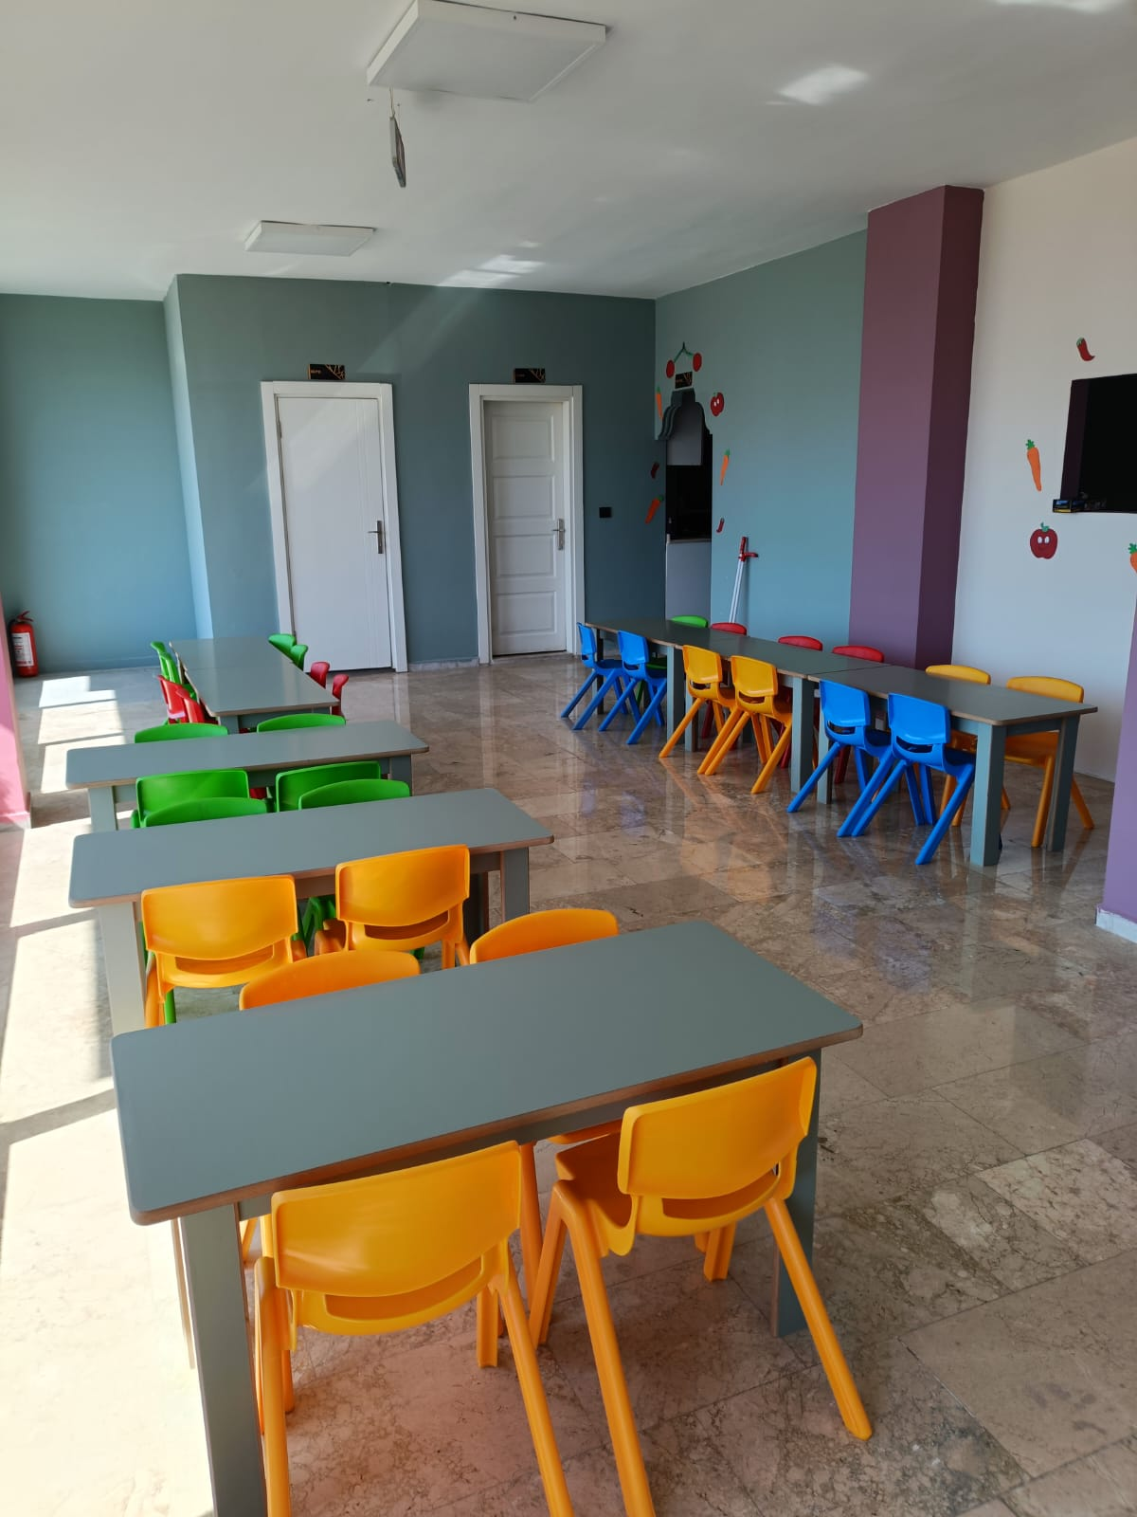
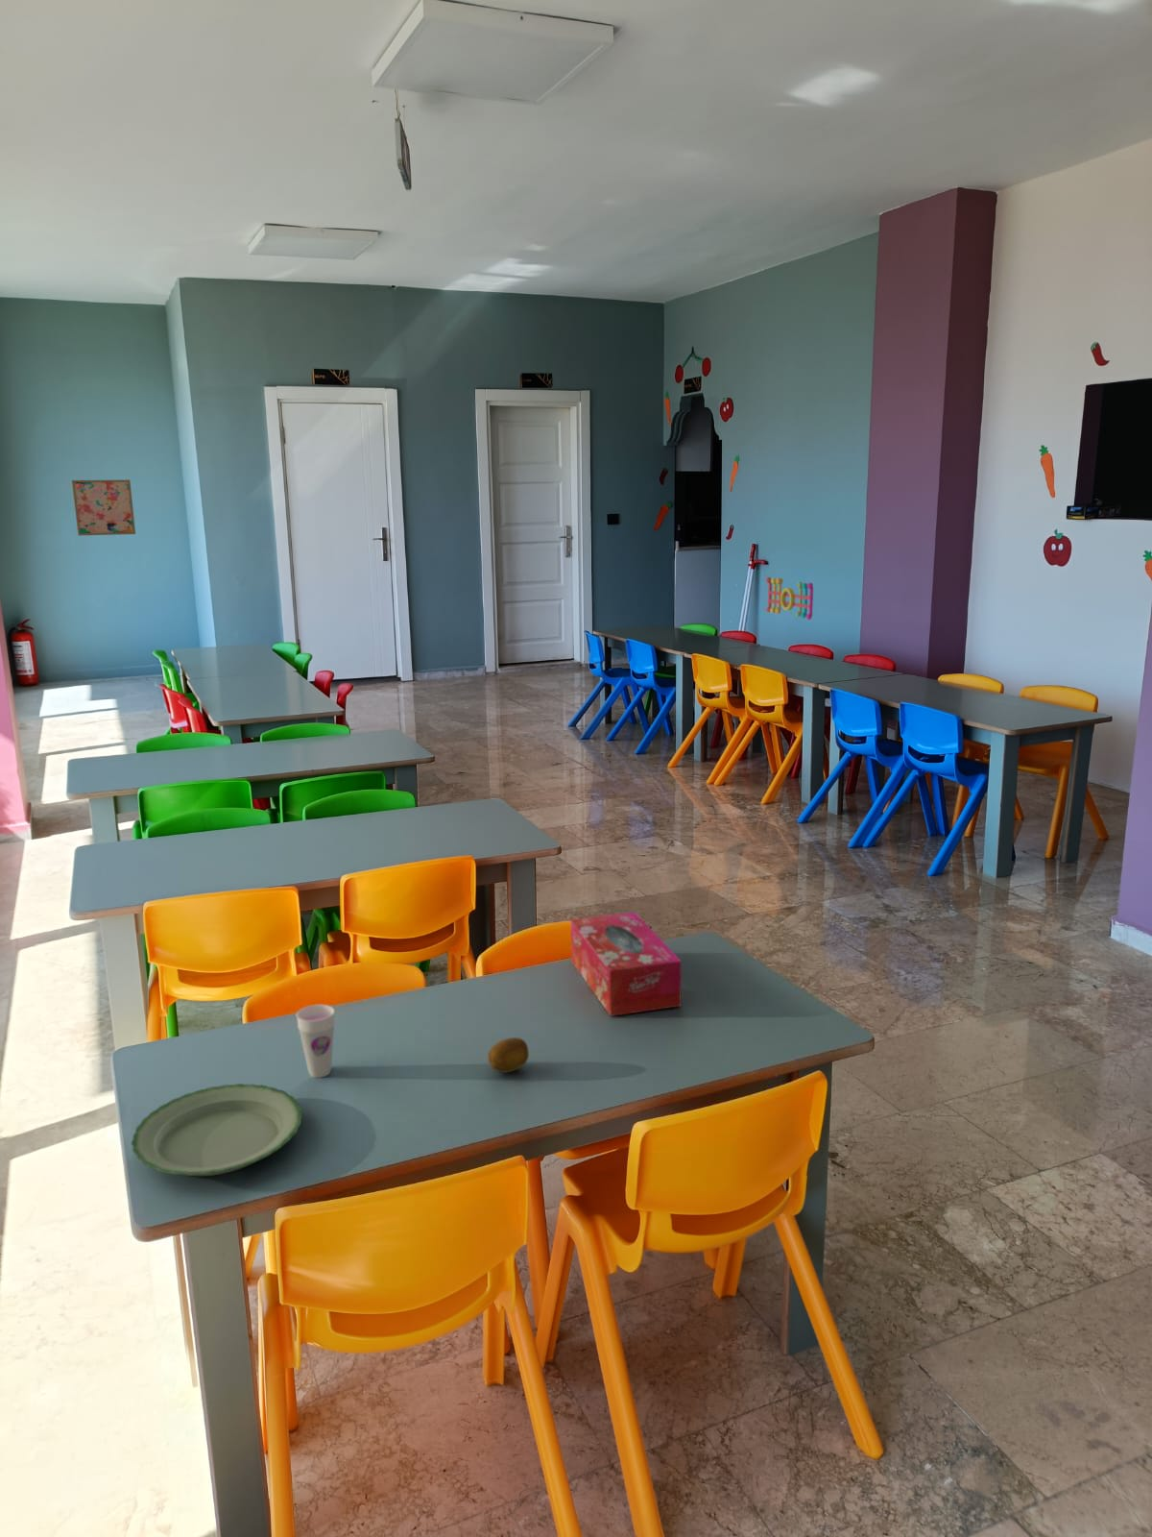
+ wall decoration [765,576,814,621]
+ fruit [486,1036,530,1073]
+ wall art [71,479,137,537]
+ cup [295,1003,336,1078]
+ plate [131,1083,304,1176]
+ tissue box [569,910,682,1018]
